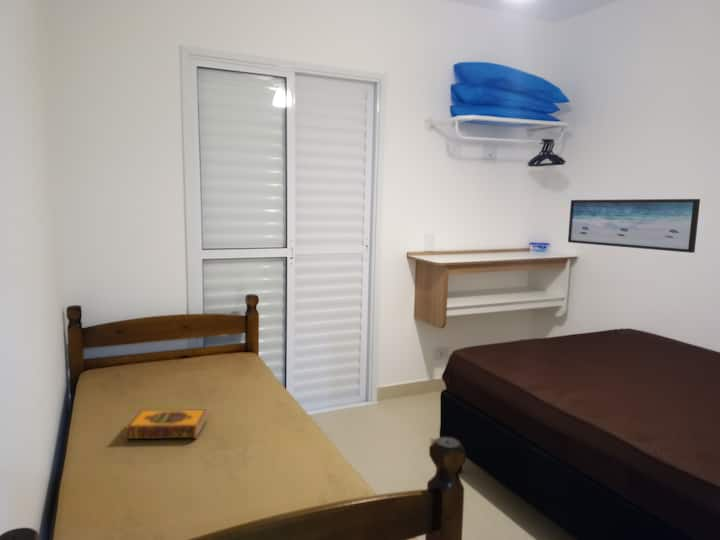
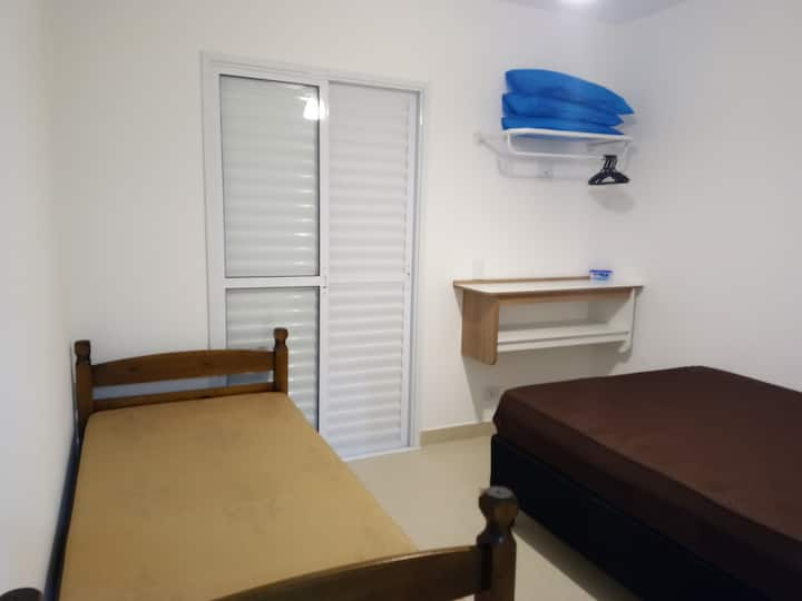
- wall art [567,198,701,254]
- hardback book [124,409,207,441]
